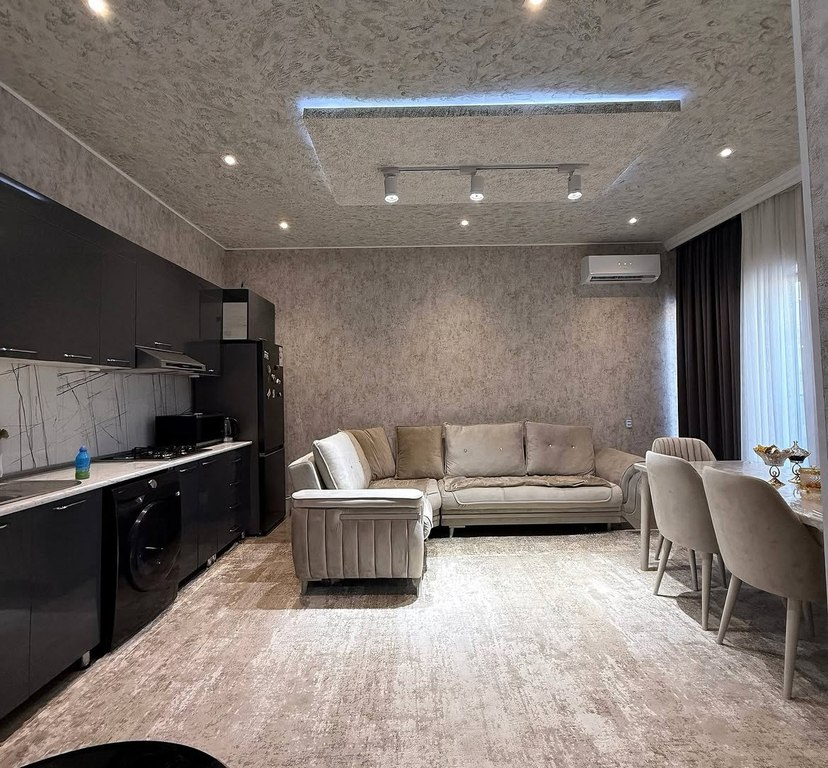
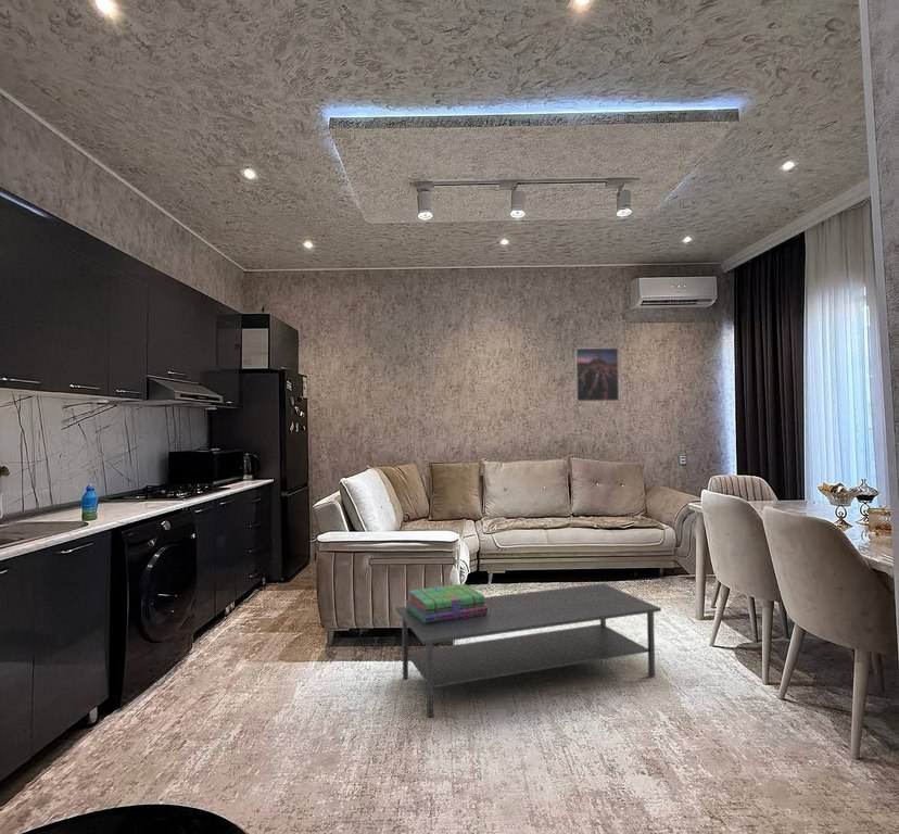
+ stack of books [405,583,488,623]
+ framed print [574,346,620,403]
+ coffee table [395,582,662,719]
